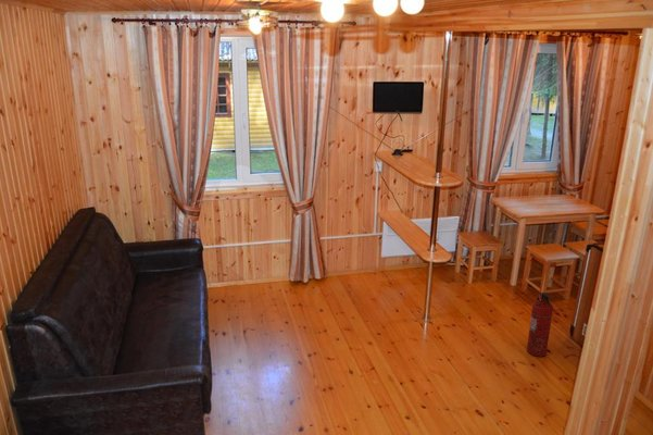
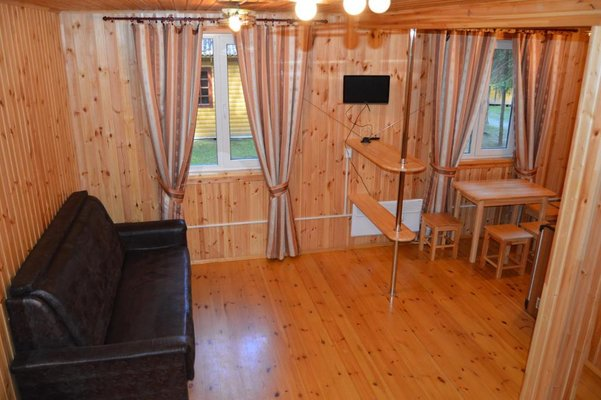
- fire extinguisher [526,291,554,358]
